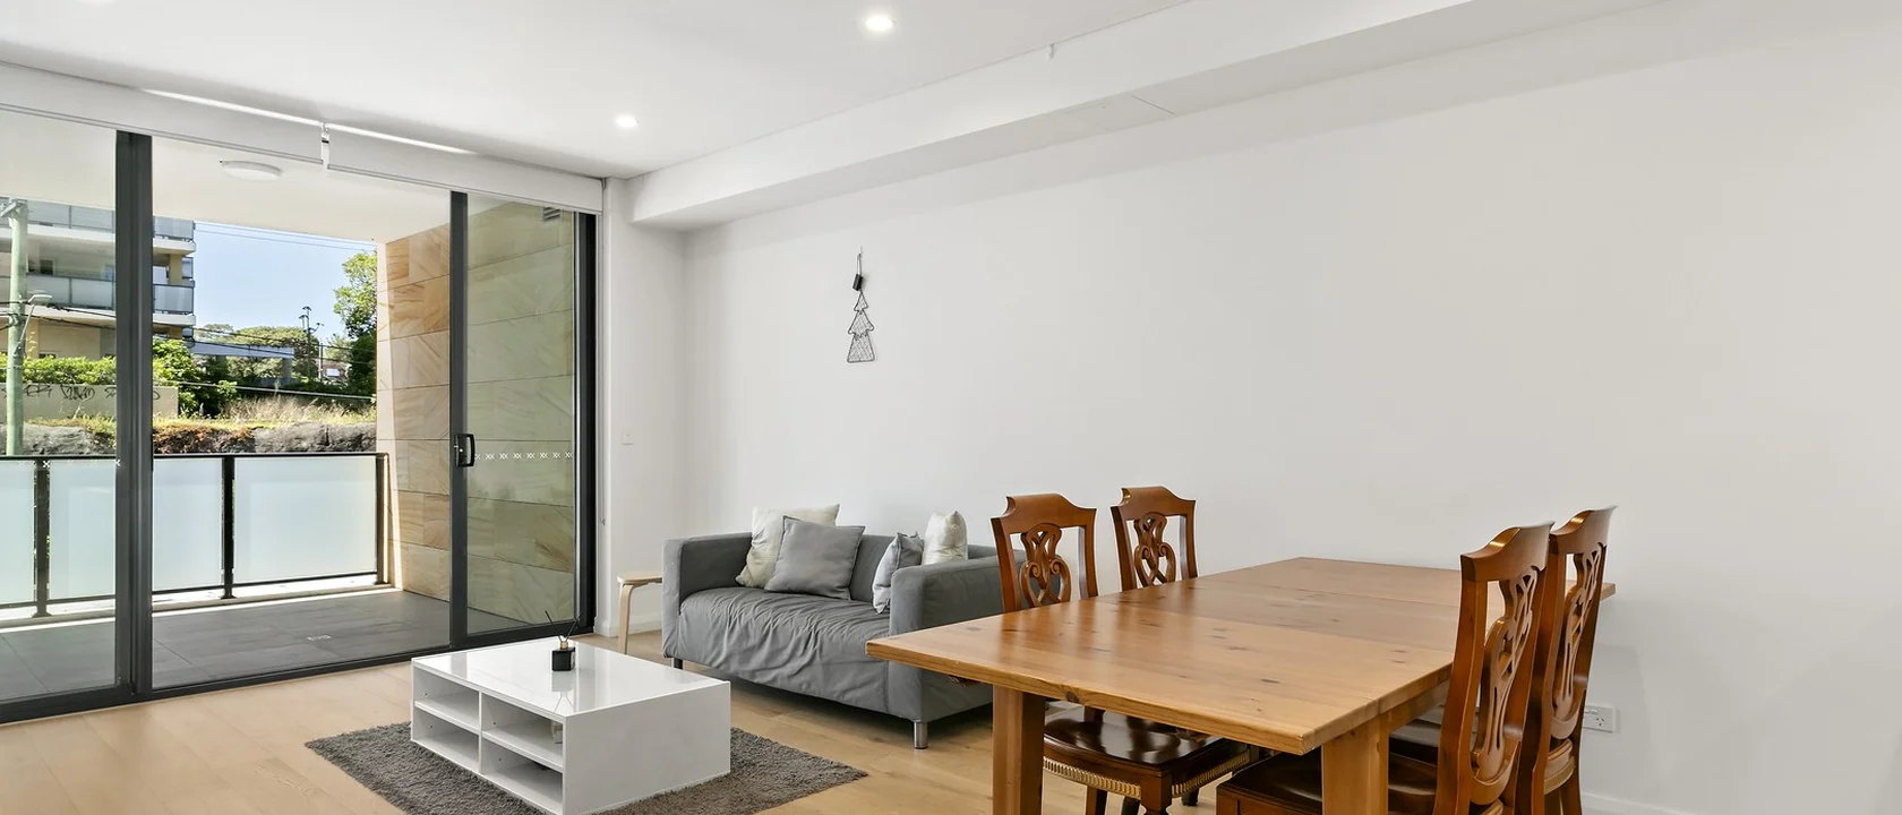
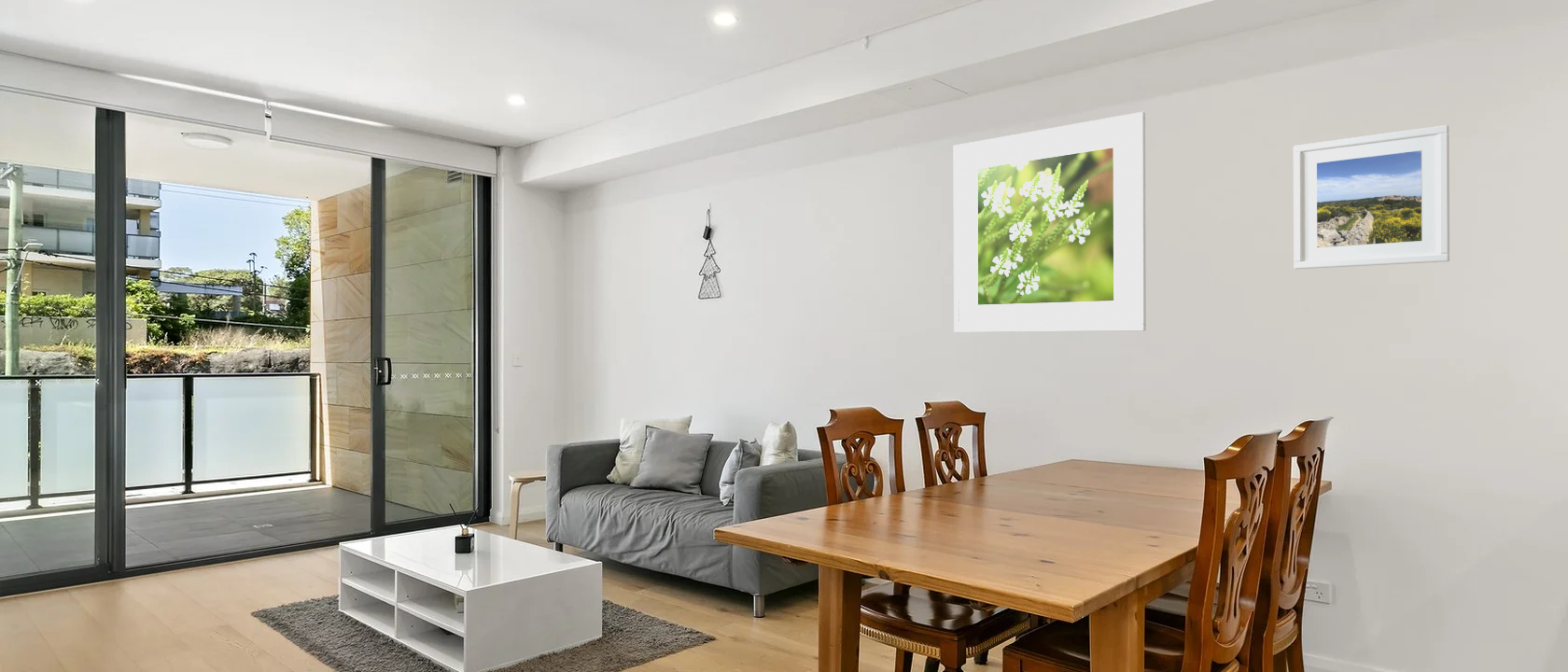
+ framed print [953,111,1147,333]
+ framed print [1293,124,1450,270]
